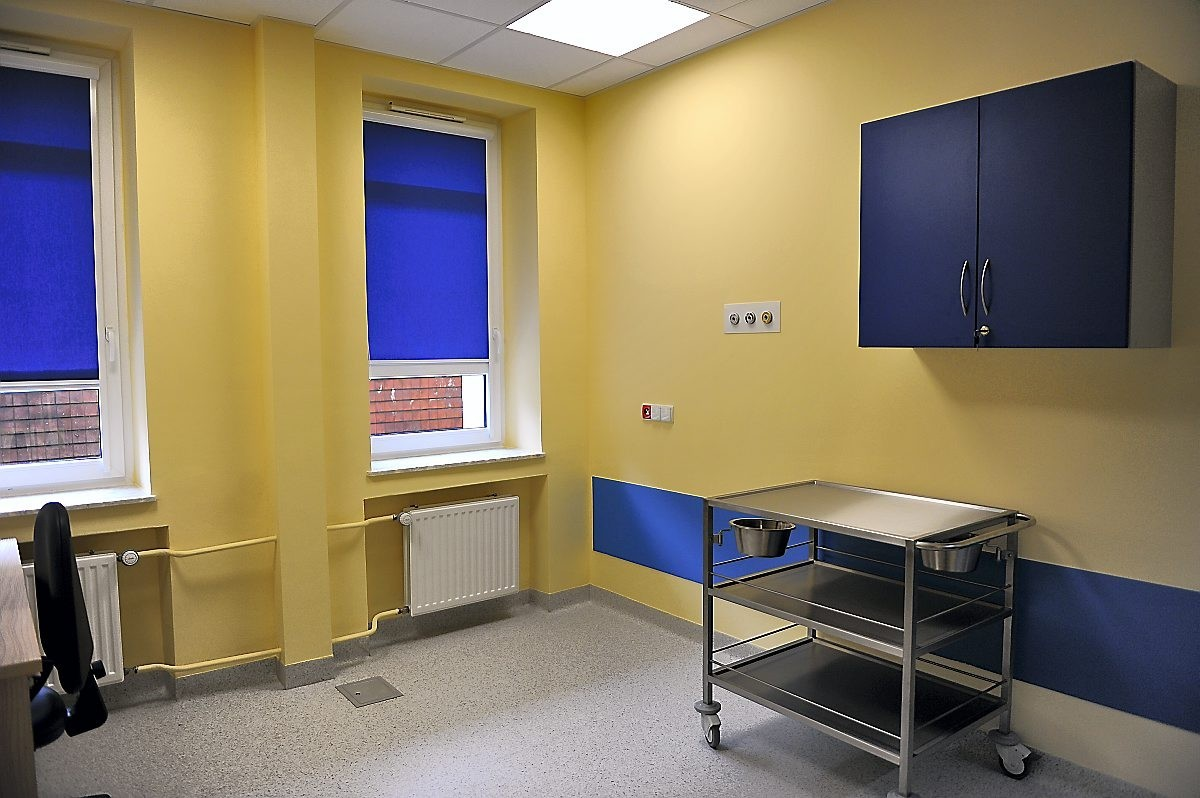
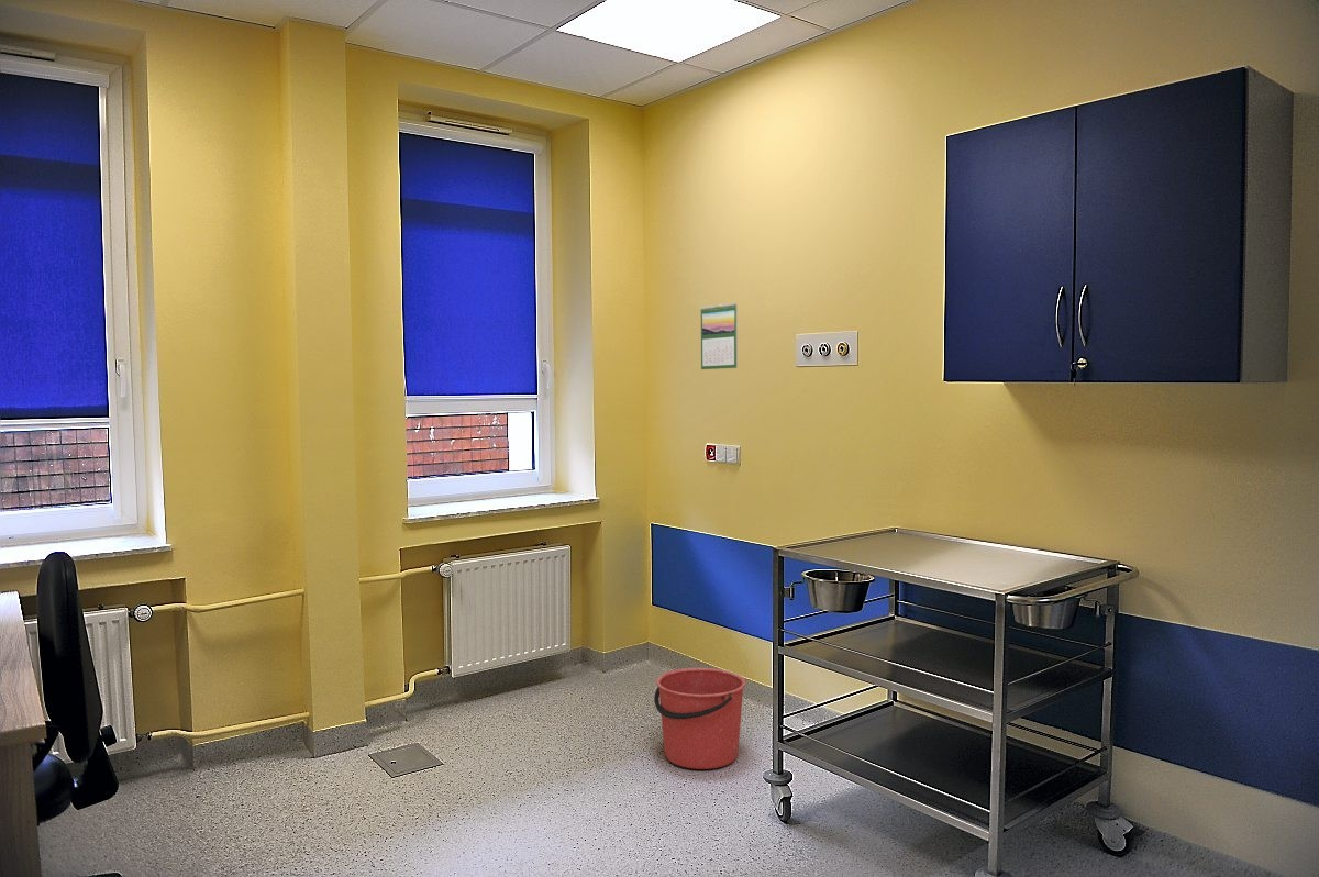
+ calendar [700,302,739,370]
+ bucket [653,667,747,770]
